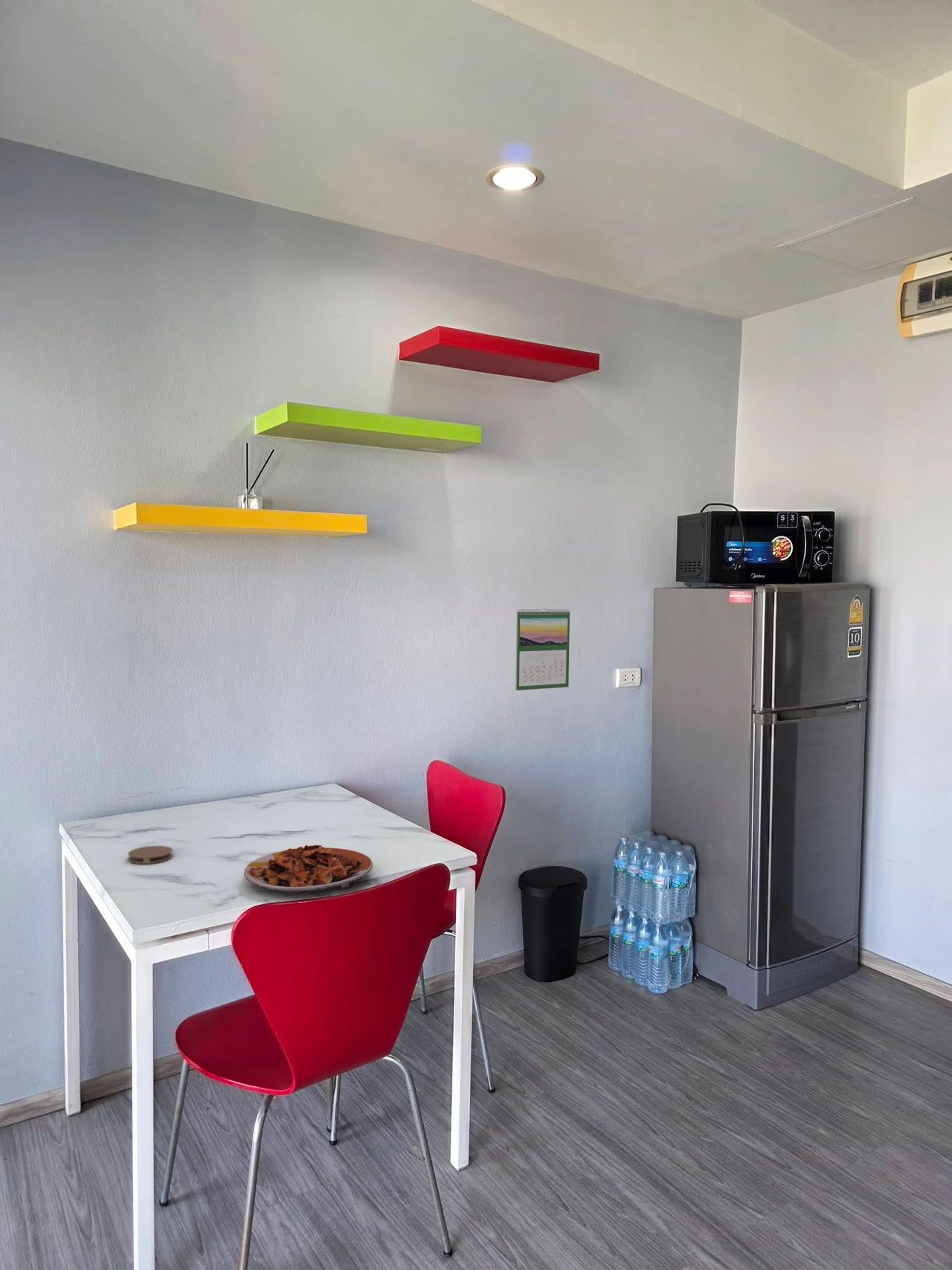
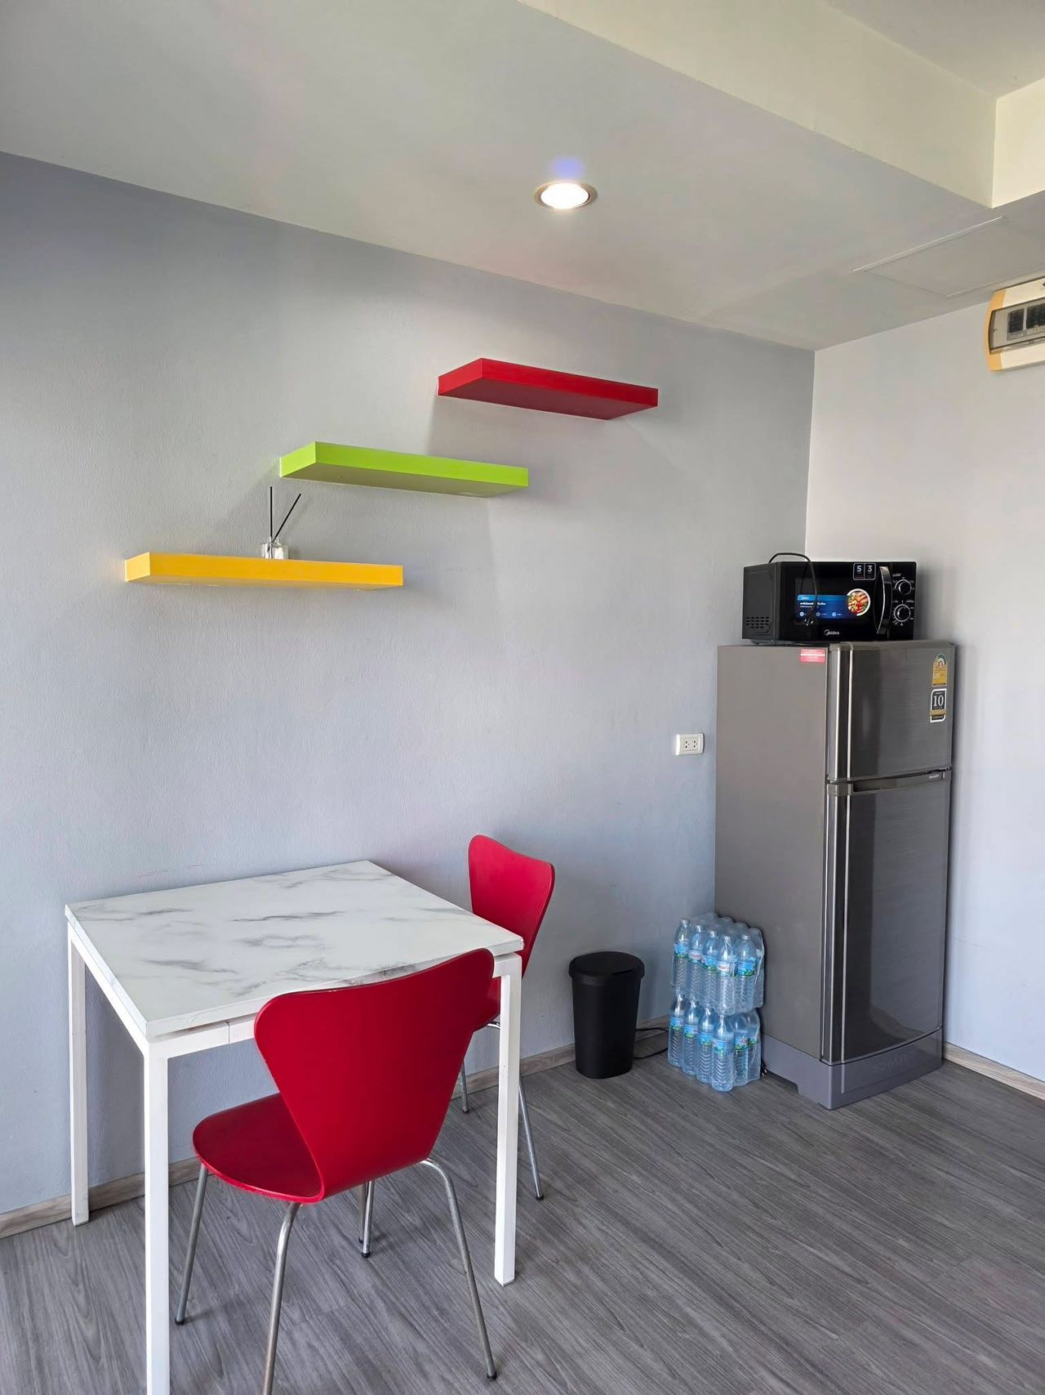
- coaster [127,845,173,865]
- food plate [243,844,374,901]
- calendar [515,607,570,691]
